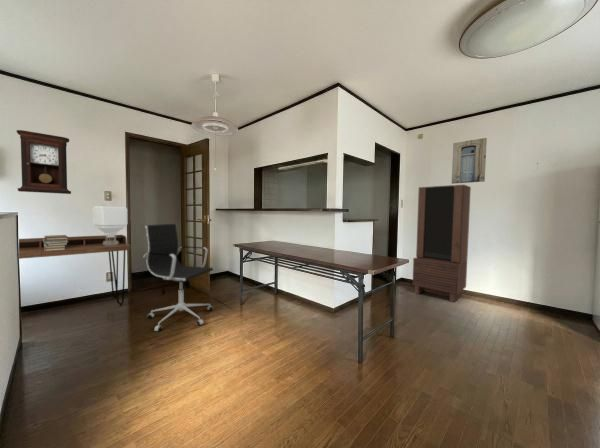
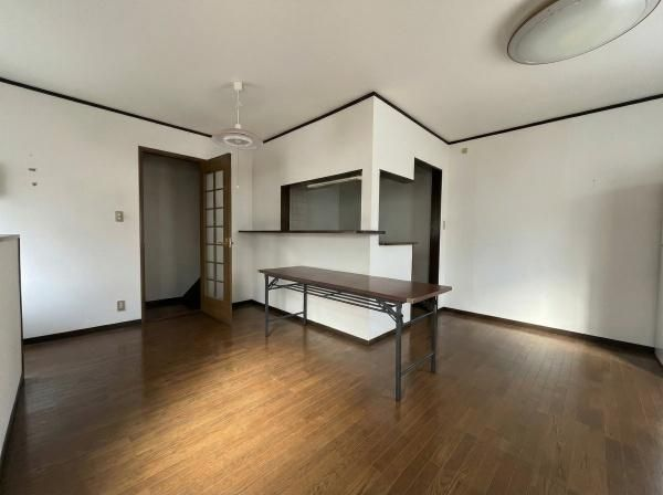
- bookcase [411,184,472,303]
- desk [18,234,132,307]
- table lamp [92,205,129,246]
- wall art [451,137,488,185]
- pendulum clock [16,129,72,195]
- office chair [142,223,214,333]
- book stack [43,234,69,251]
